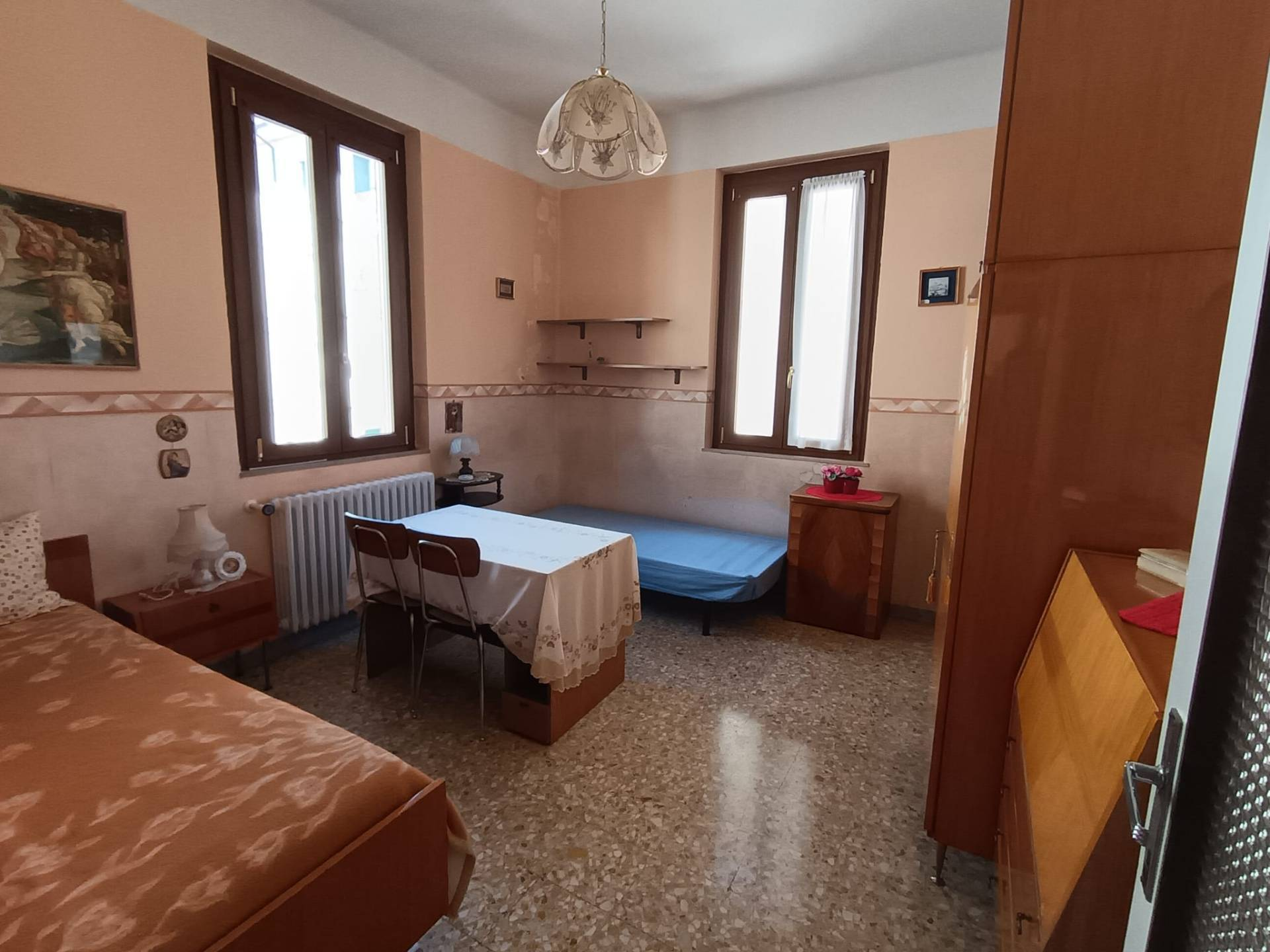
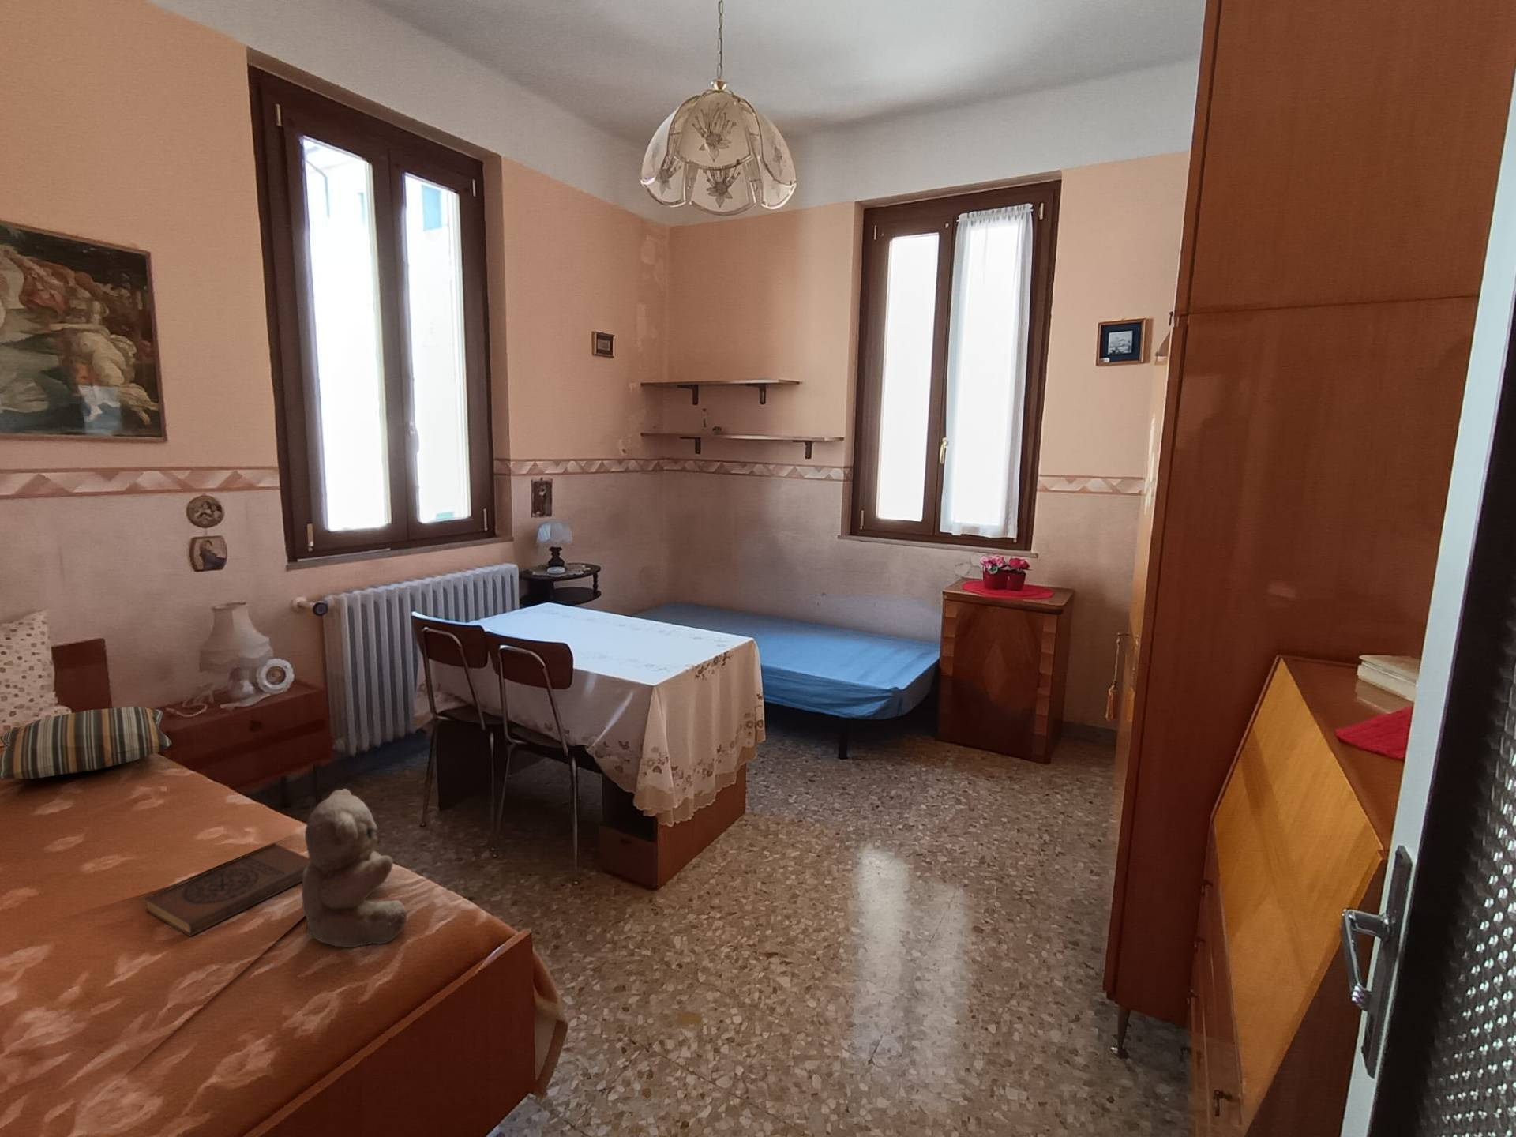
+ teddy bear [301,788,407,948]
+ book [143,842,310,938]
+ pillow [0,706,172,780]
